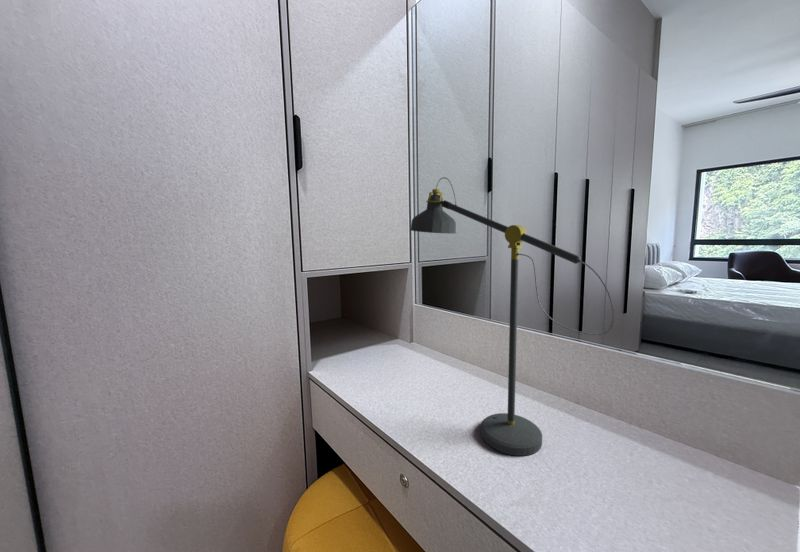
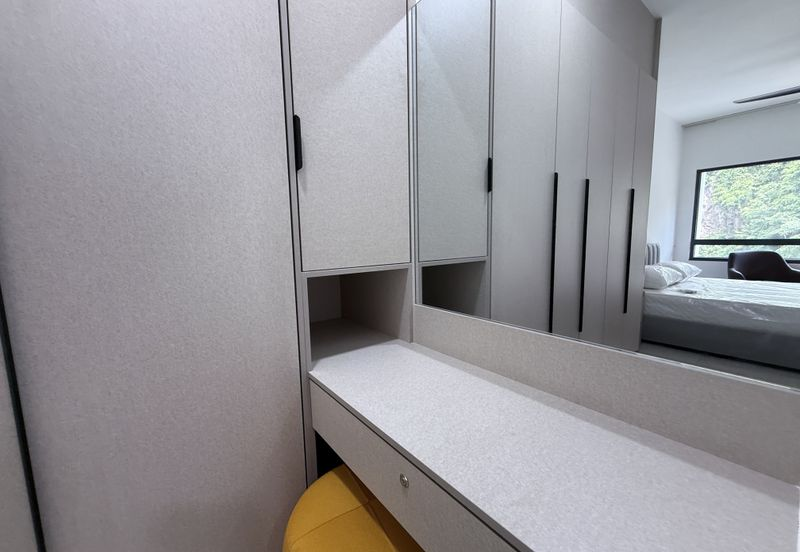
- desk lamp [409,176,615,457]
